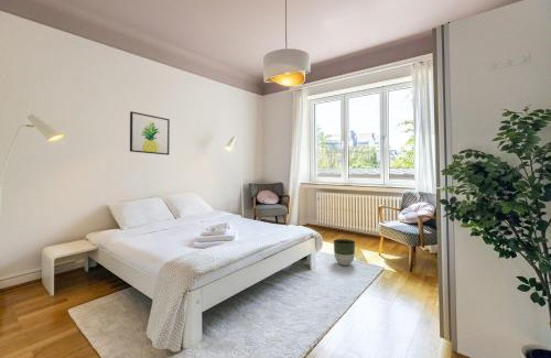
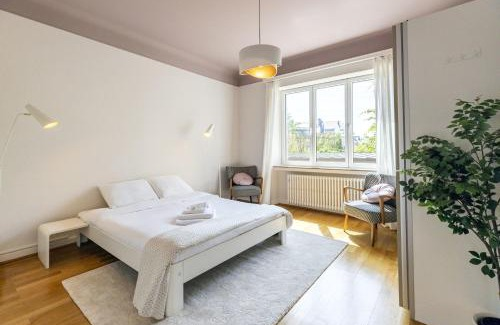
- wall art [129,110,171,156]
- planter [333,238,356,267]
